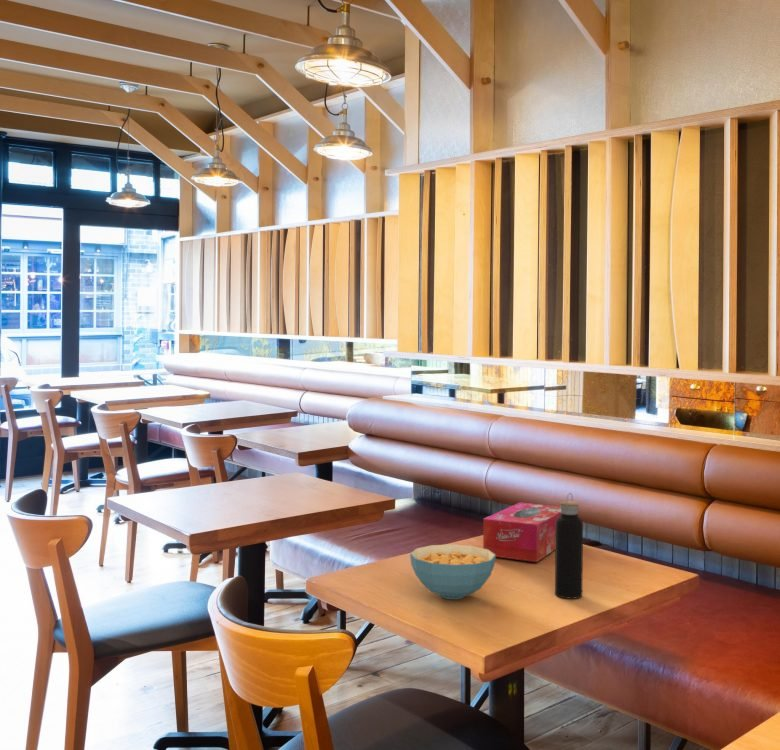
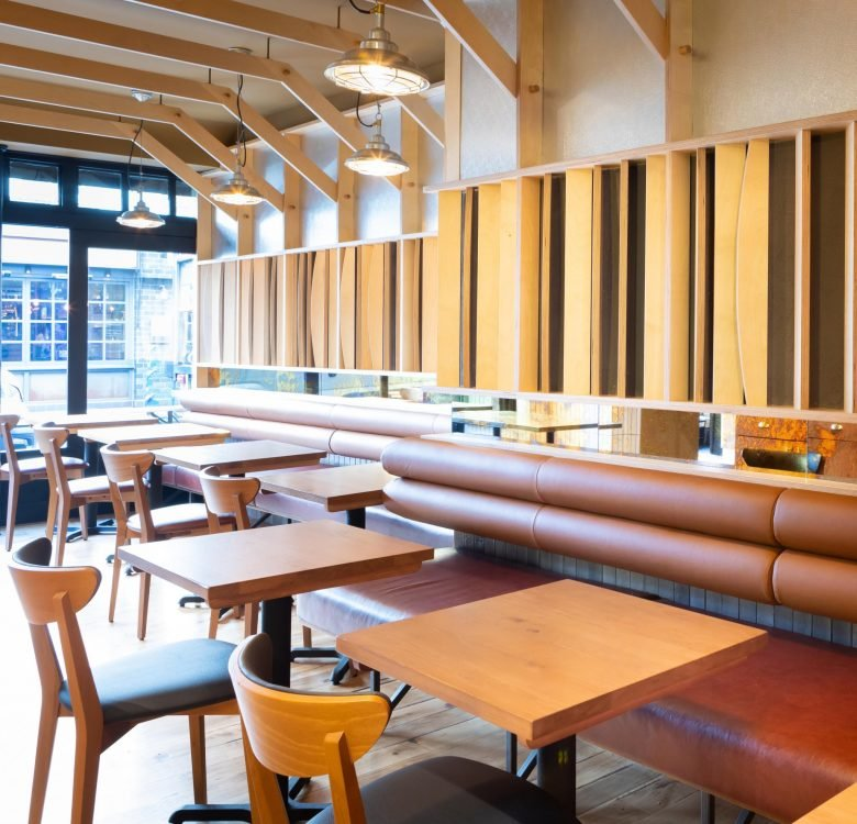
- cereal bowl [409,543,496,600]
- water bottle [554,492,584,600]
- tissue box [482,501,561,563]
